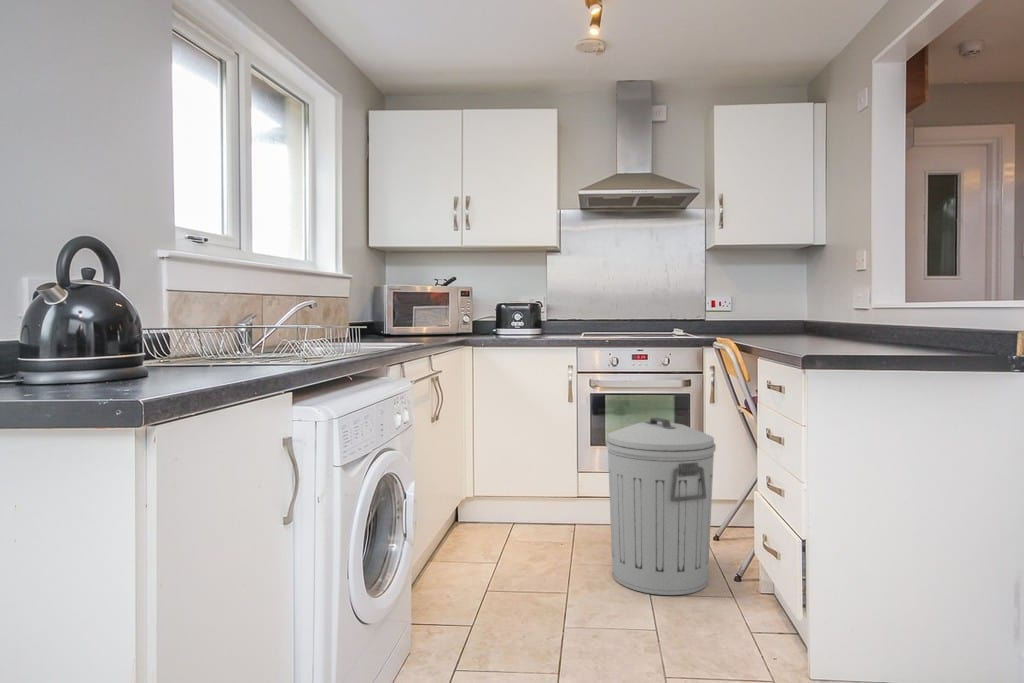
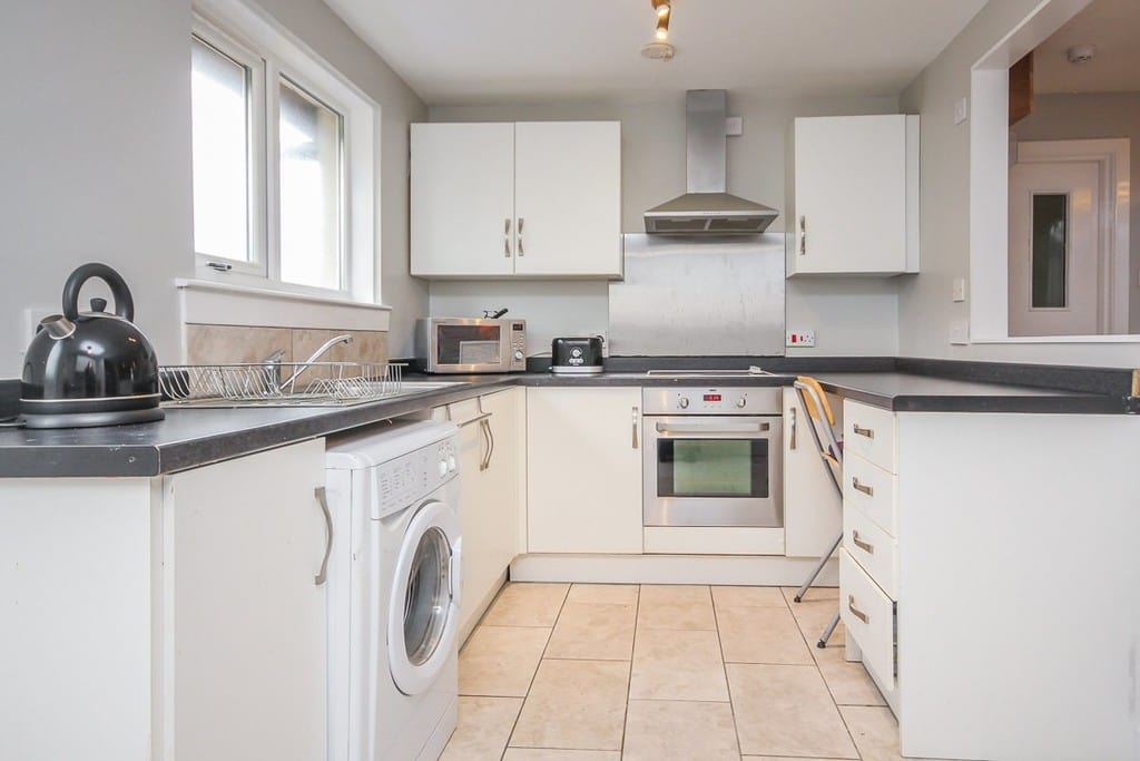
- trash can [605,416,717,596]
